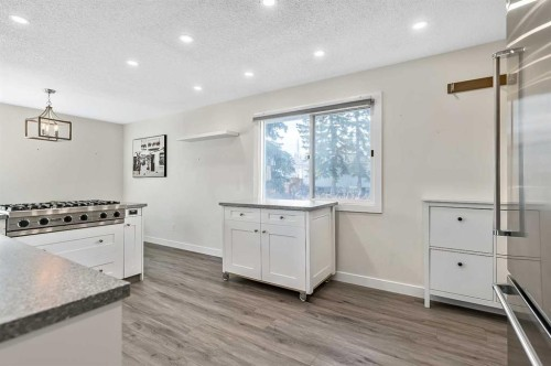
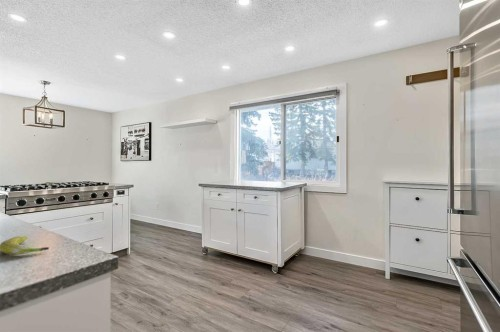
+ banana [0,235,50,255]
